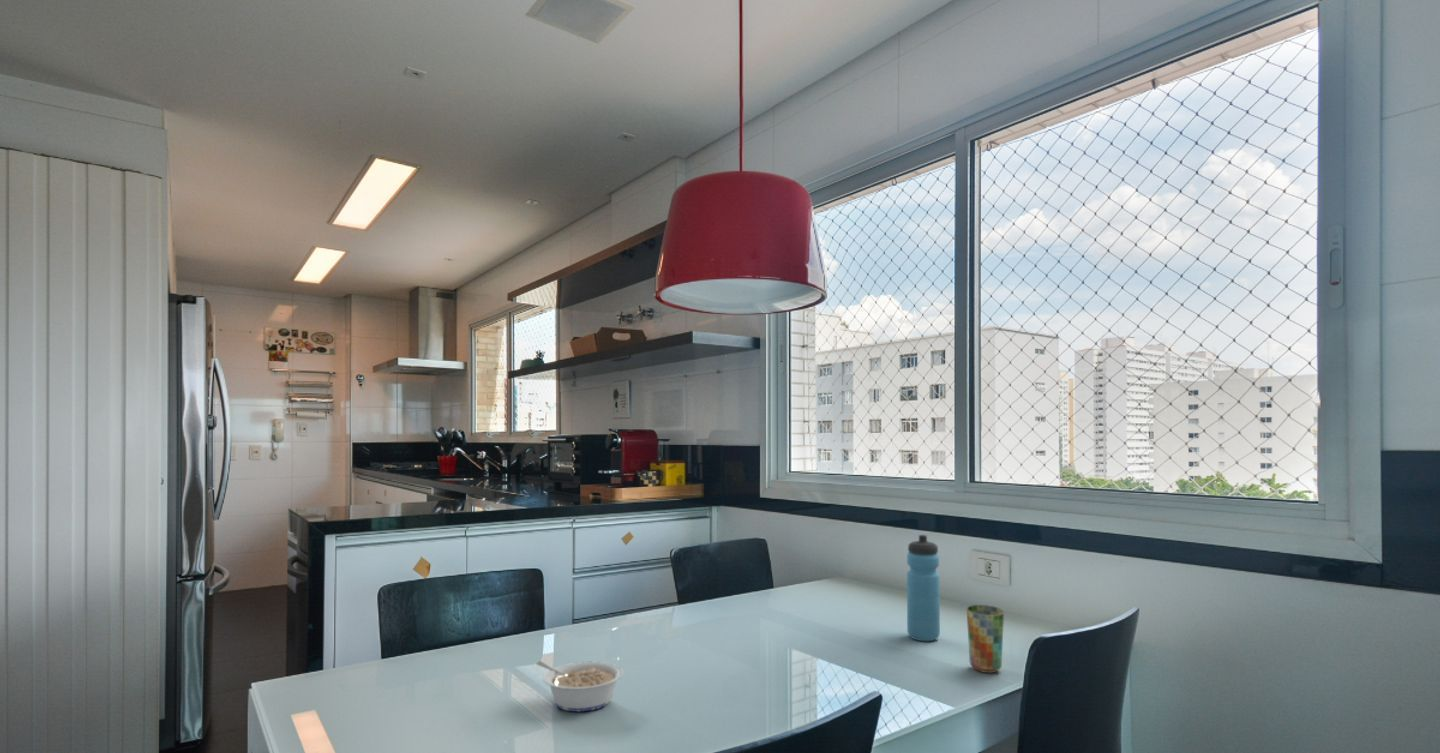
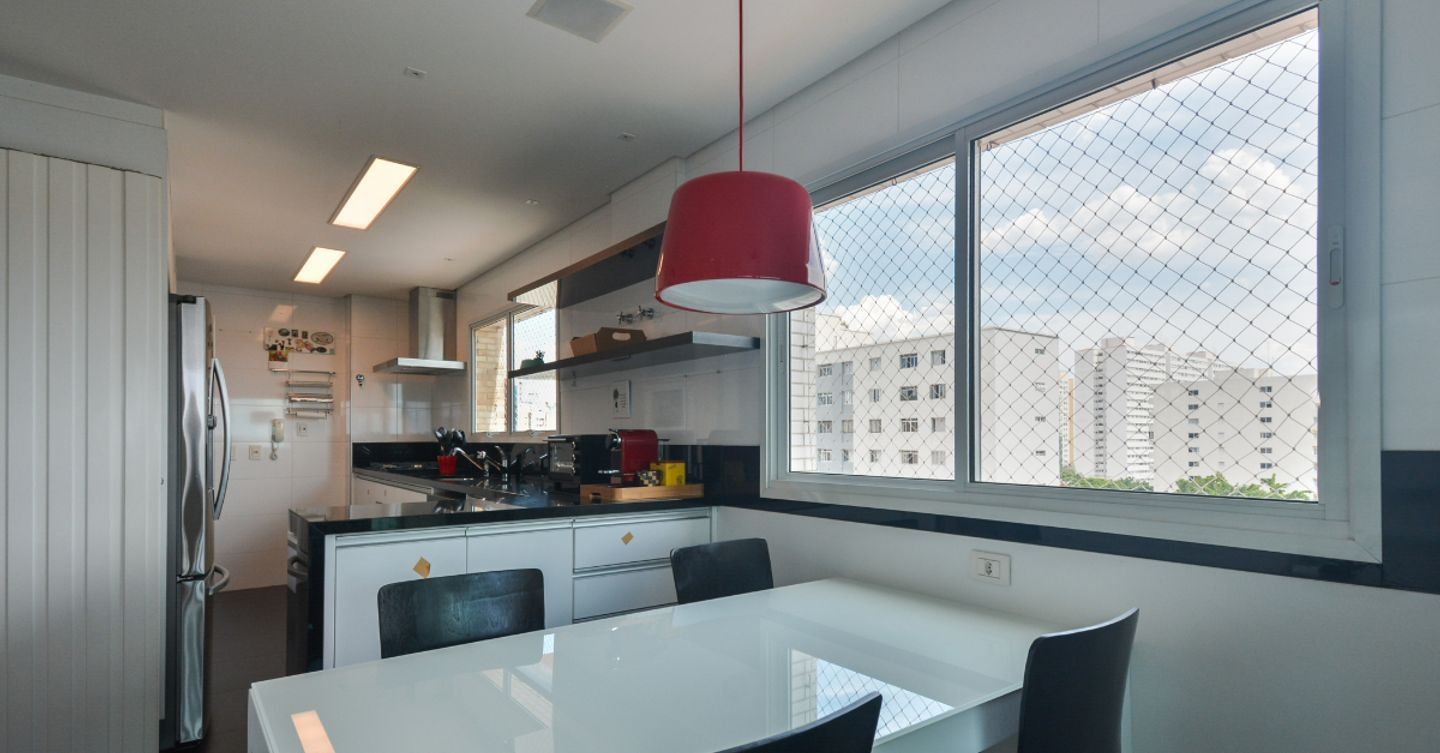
- cup [966,604,1005,674]
- legume [535,660,624,713]
- water bottle [906,534,941,642]
